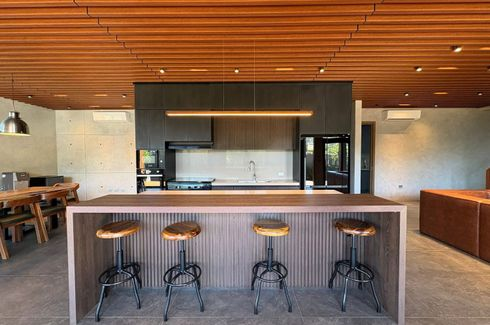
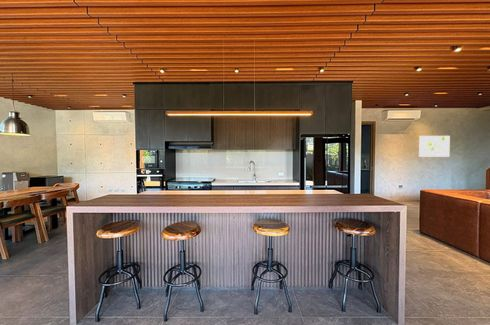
+ wall art [418,135,451,158]
